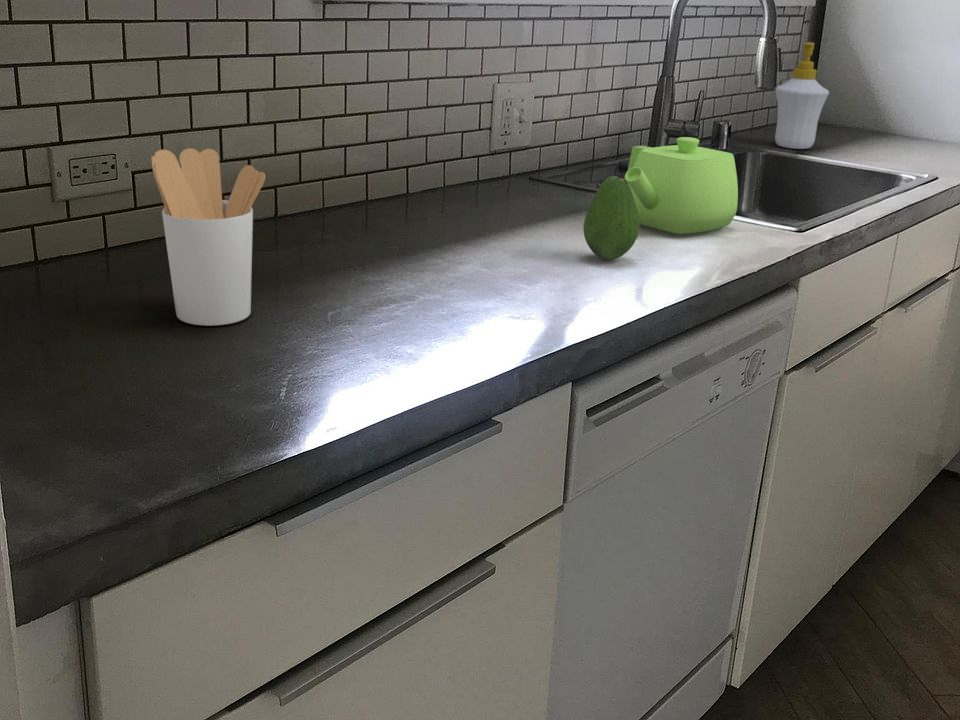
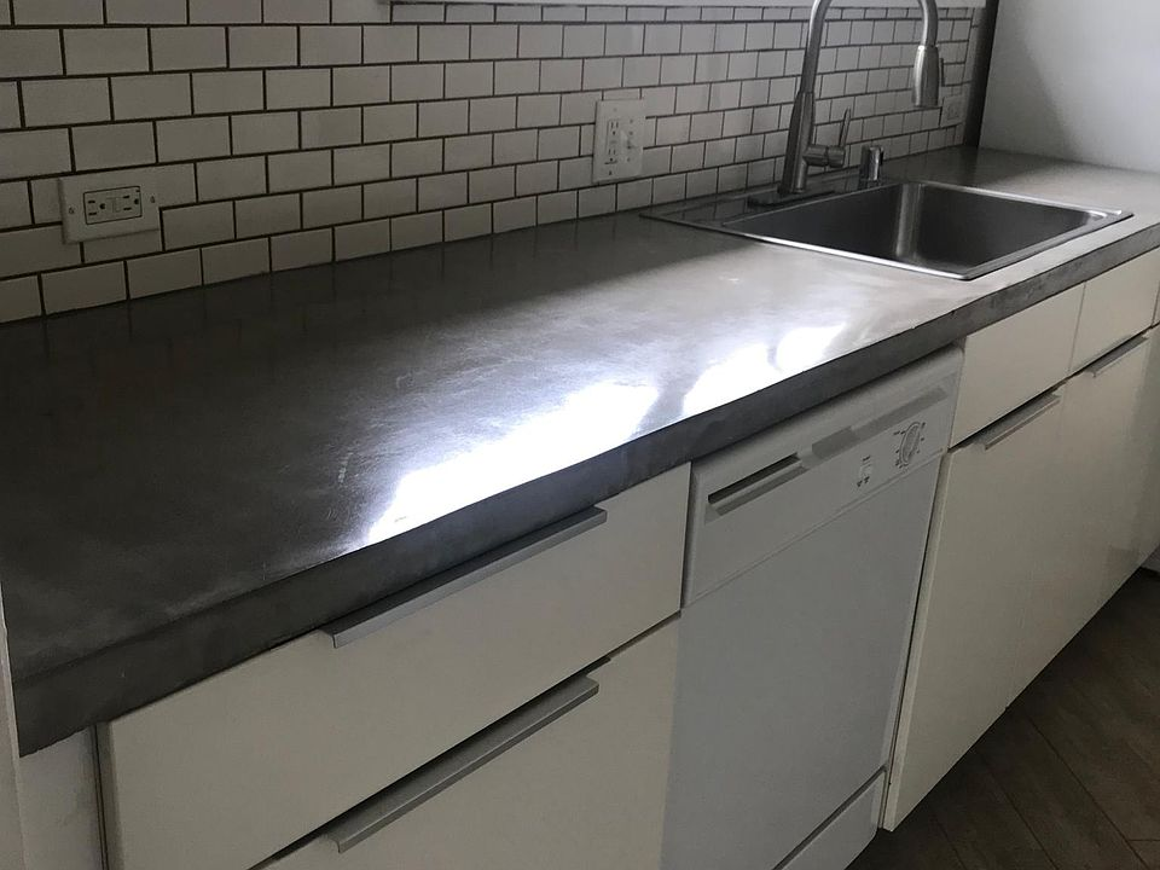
- soap bottle [774,41,830,150]
- fruit [583,175,640,261]
- teapot [624,136,739,235]
- utensil holder [150,147,266,327]
